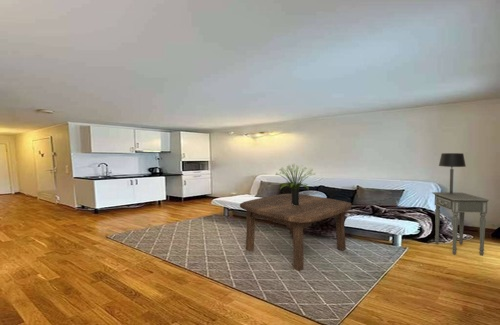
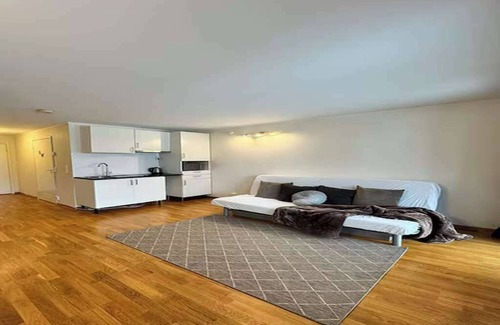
- table lamp [438,152,467,195]
- potted plant [274,162,317,206]
- side table [431,191,490,257]
- coffee table [239,193,352,272]
